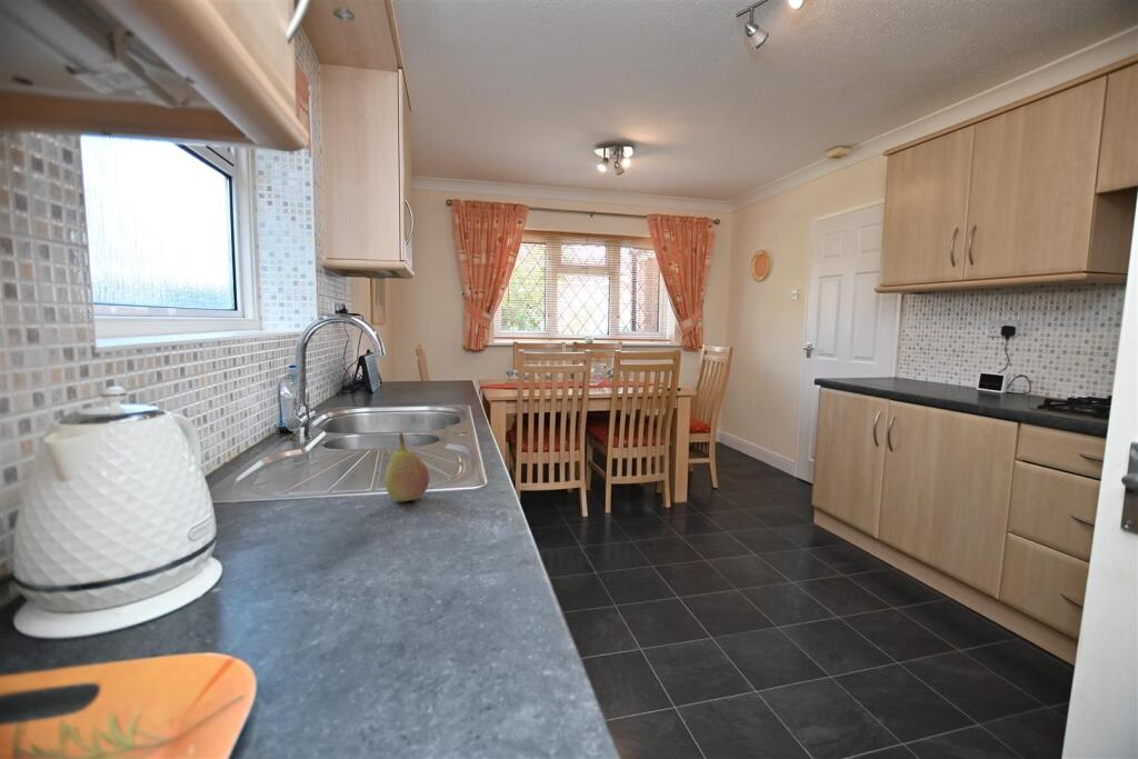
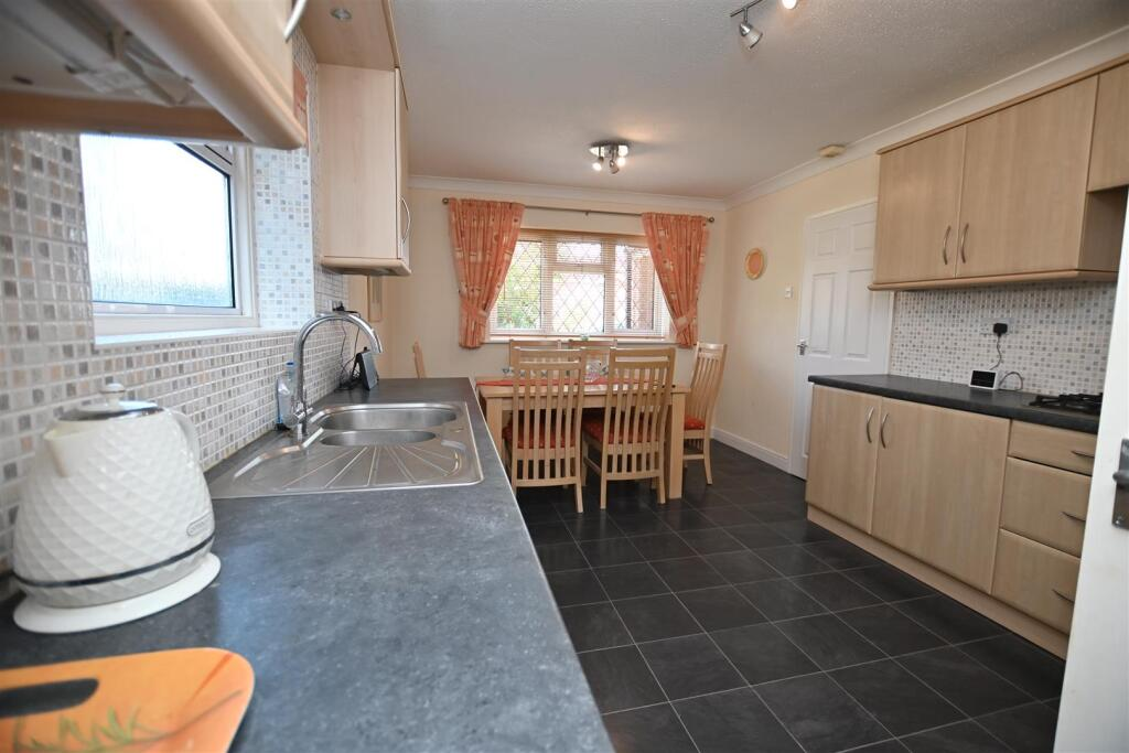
- fruit [383,431,430,502]
